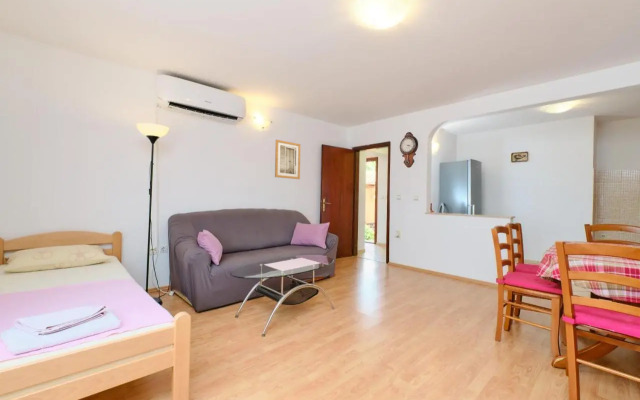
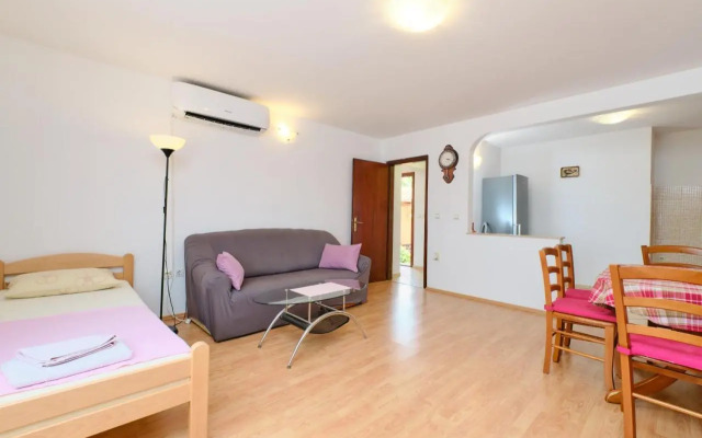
- wall art [274,139,302,180]
